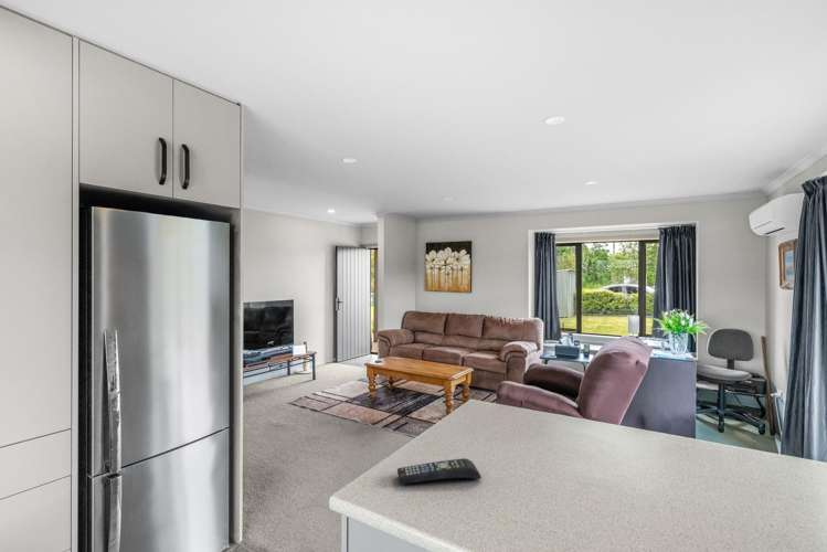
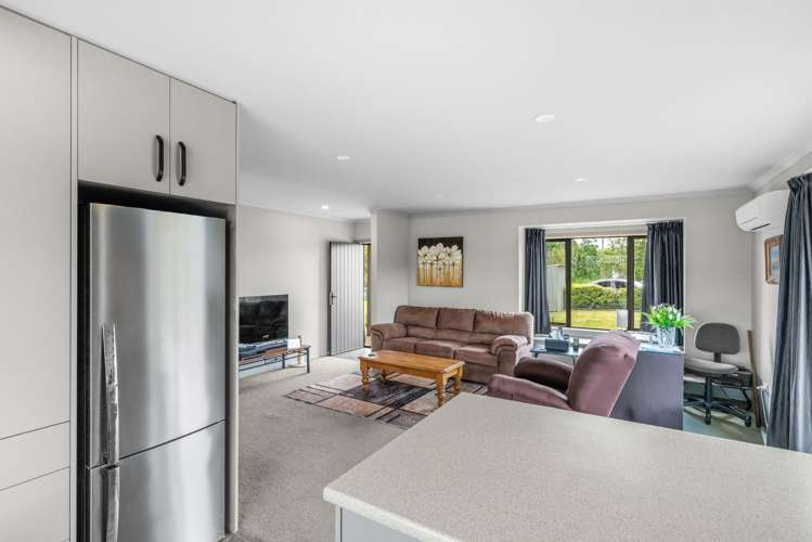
- remote control [396,457,483,485]
